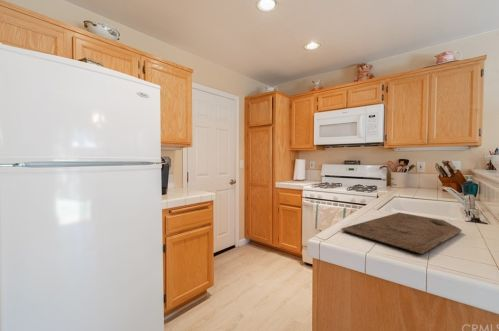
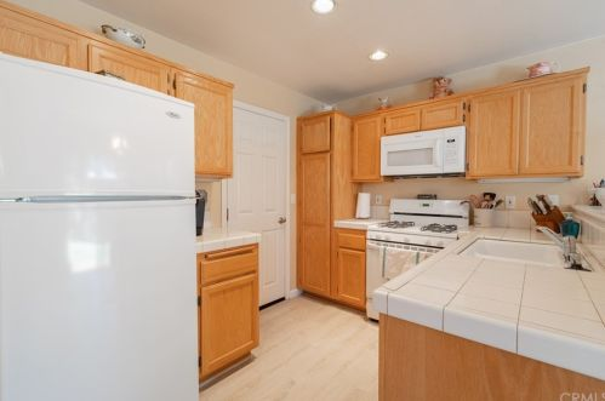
- cutting board [341,211,463,255]
